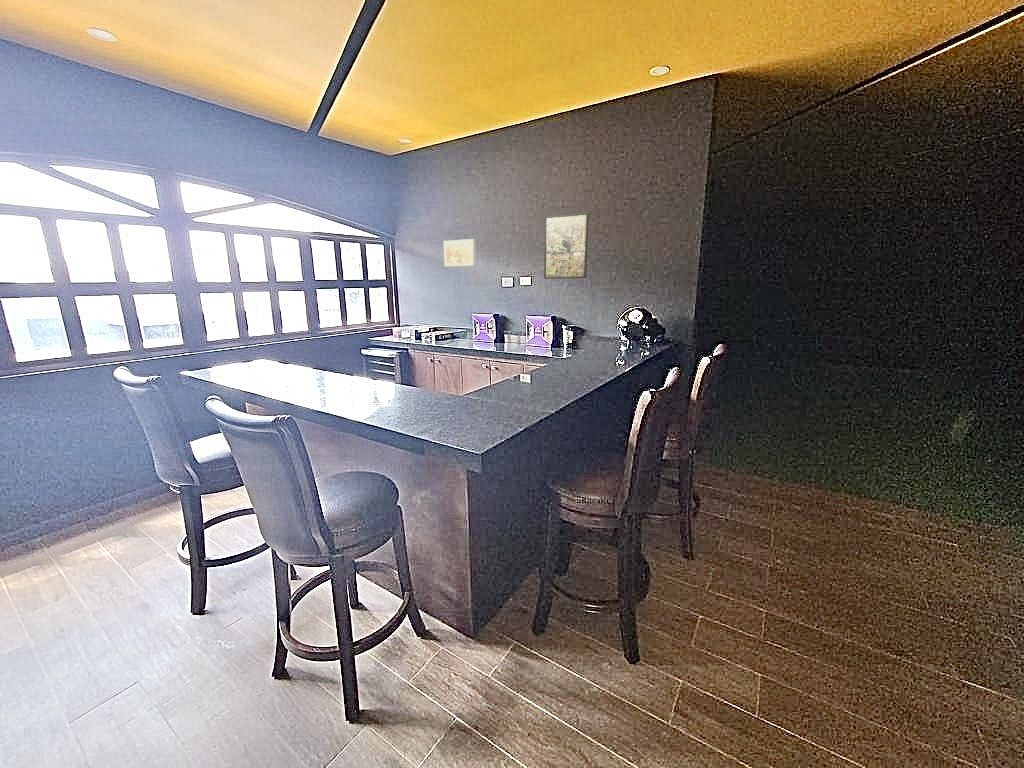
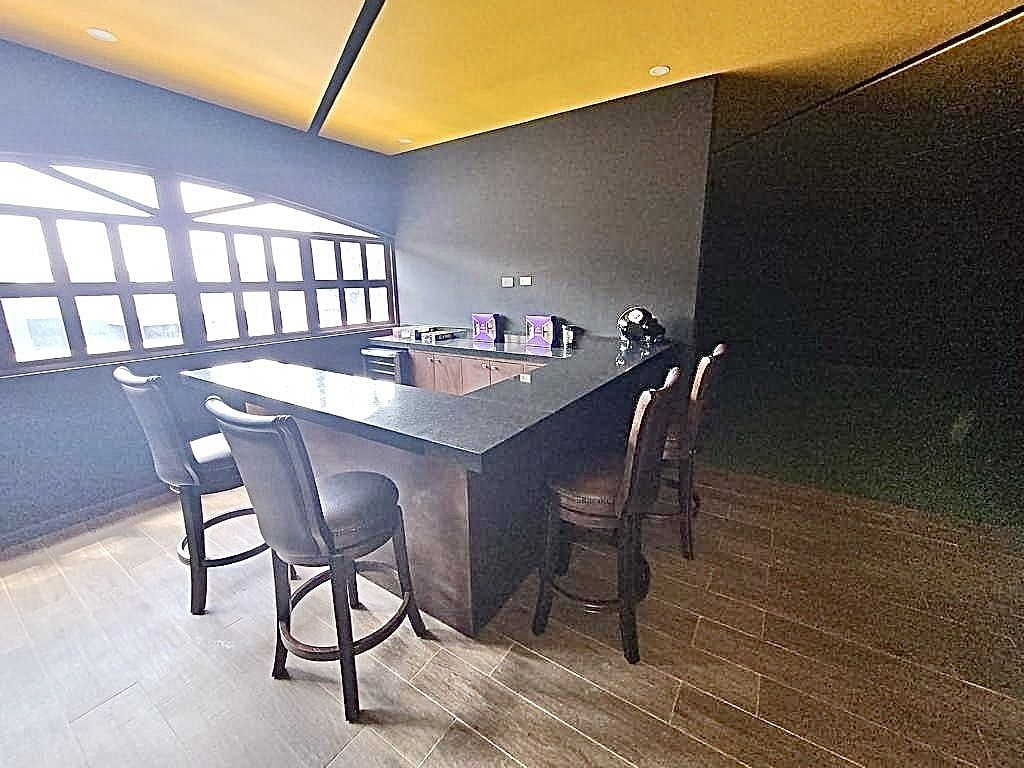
- wall art [443,238,477,268]
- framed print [543,212,590,280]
